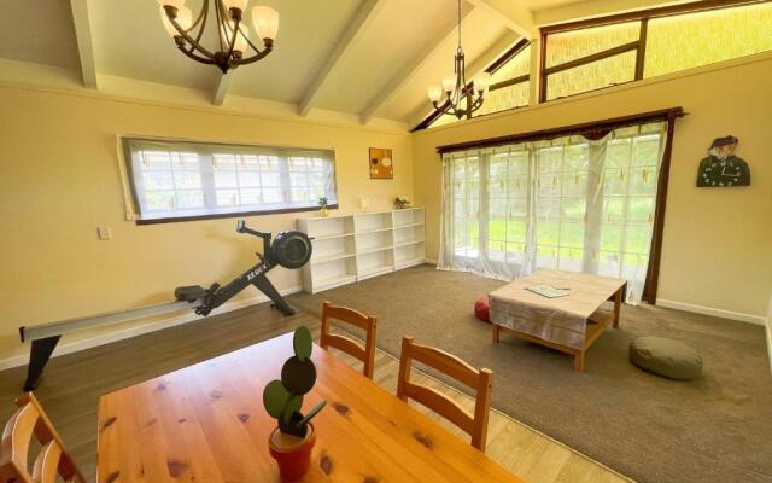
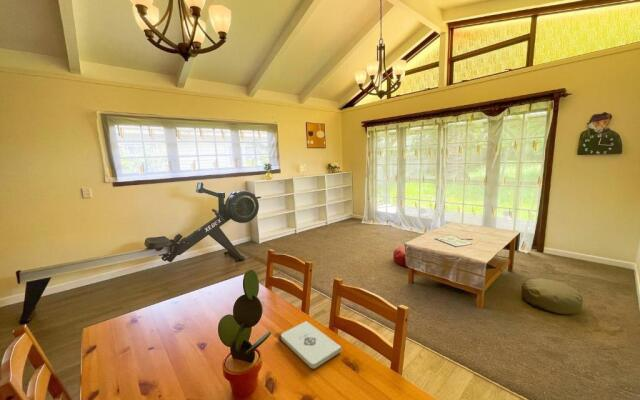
+ notepad [280,320,342,369]
